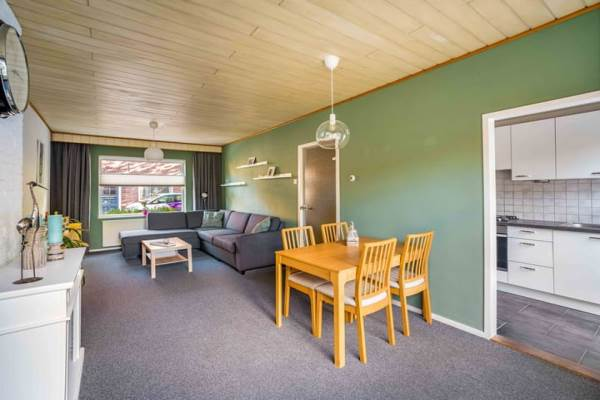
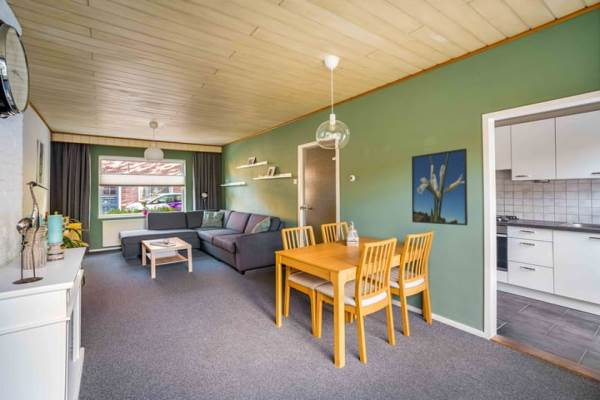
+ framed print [411,147,469,227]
